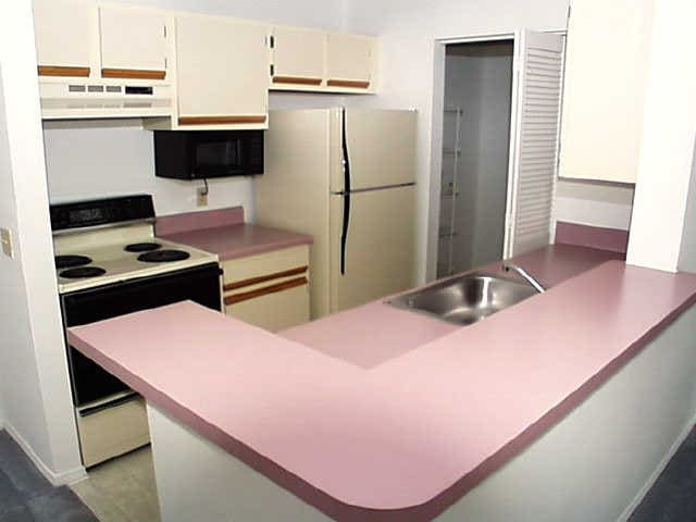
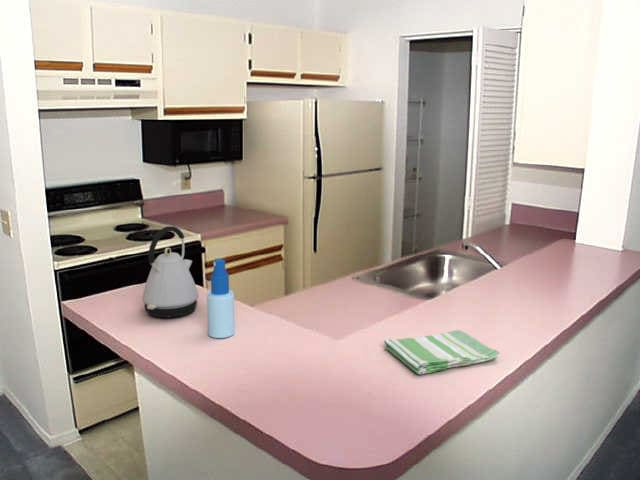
+ dish towel [383,329,501,376]
+ spray bottle [206,258,236,339]
+ kettle [141,225,200,319]
